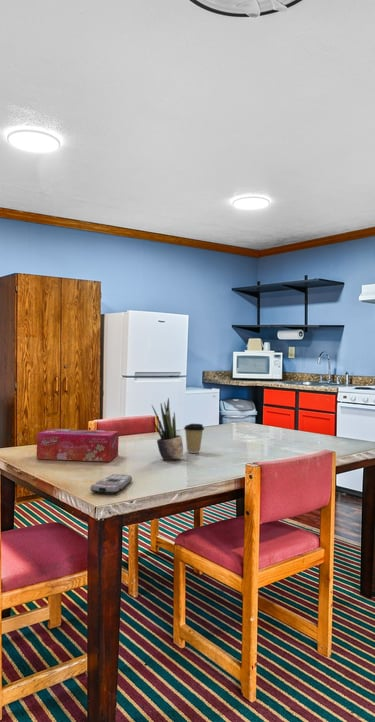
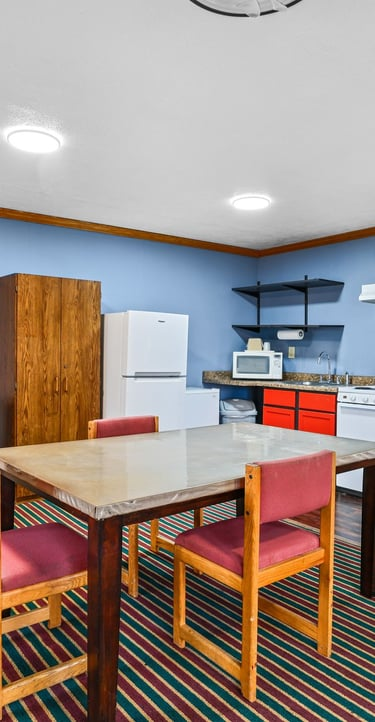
- remote control [89,473,133,494]
- potted plant [151,396,184,461]
- coffee cup [183,423,205,454]
- tissue box [36,428,120,463]
